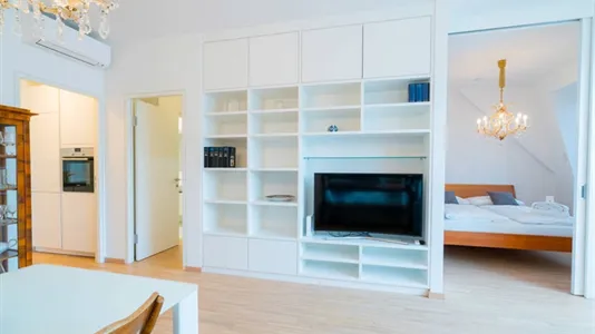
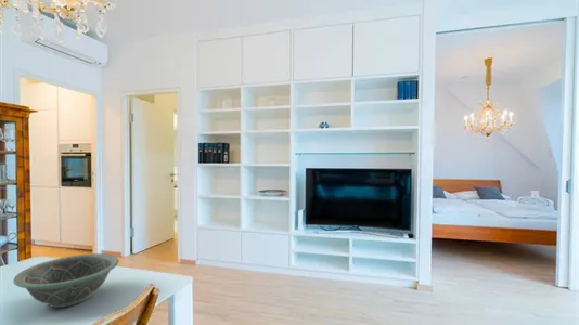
+ decorative bowl [12,252,120,309]
